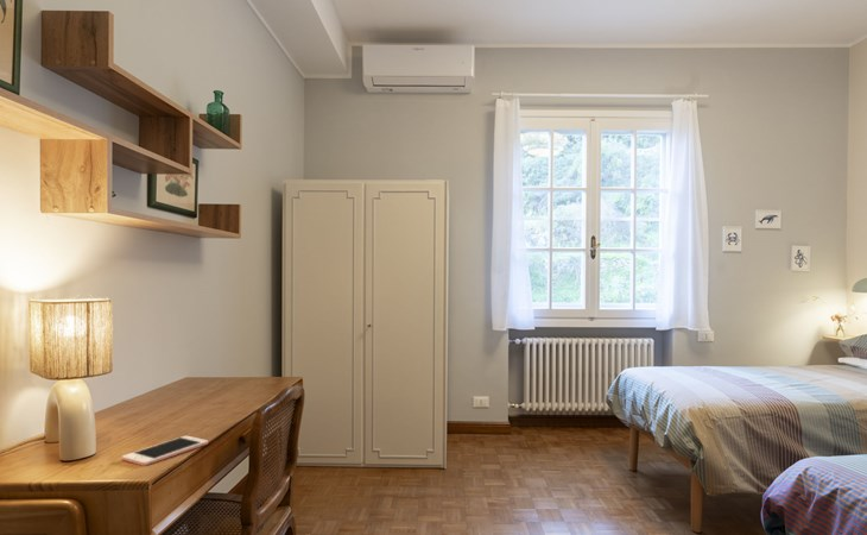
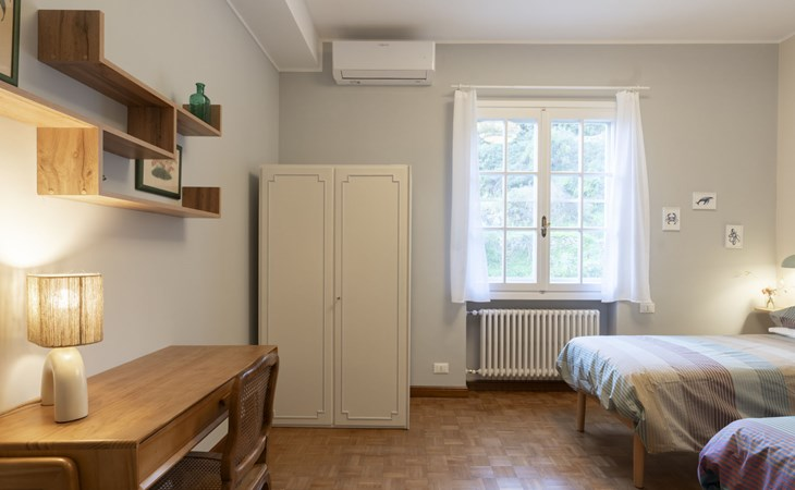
- cell phone [121,435,209,467]
